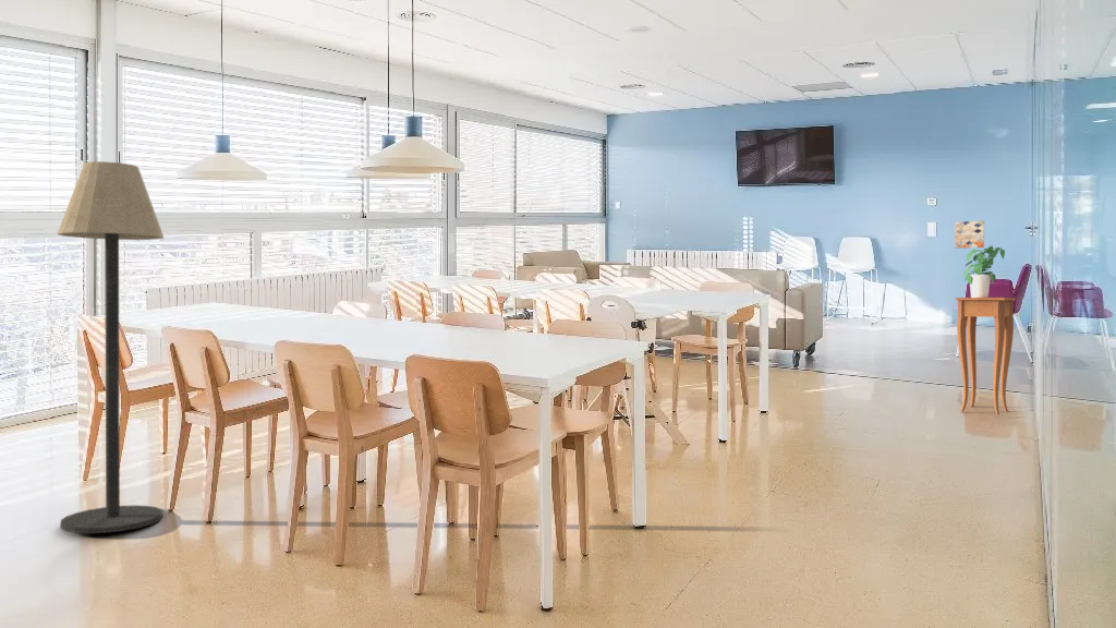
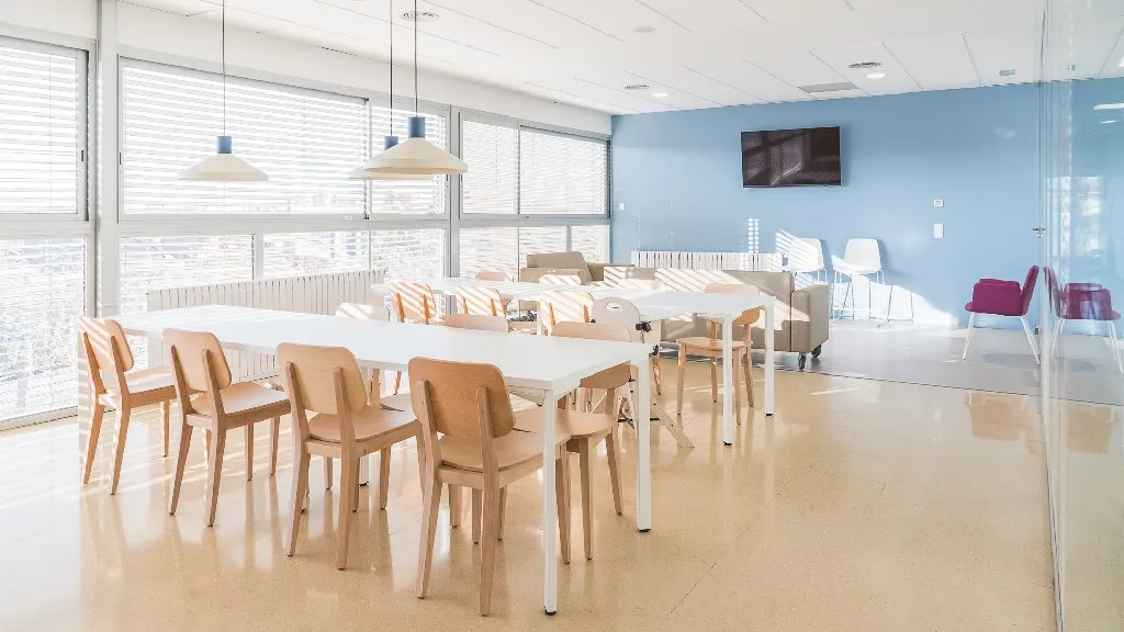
- wall art [954,219,985,250]
- potted plant [963,244,1006,298]
- side table [955,297,1017,415]
- floor lamp [57,160,165,534]
